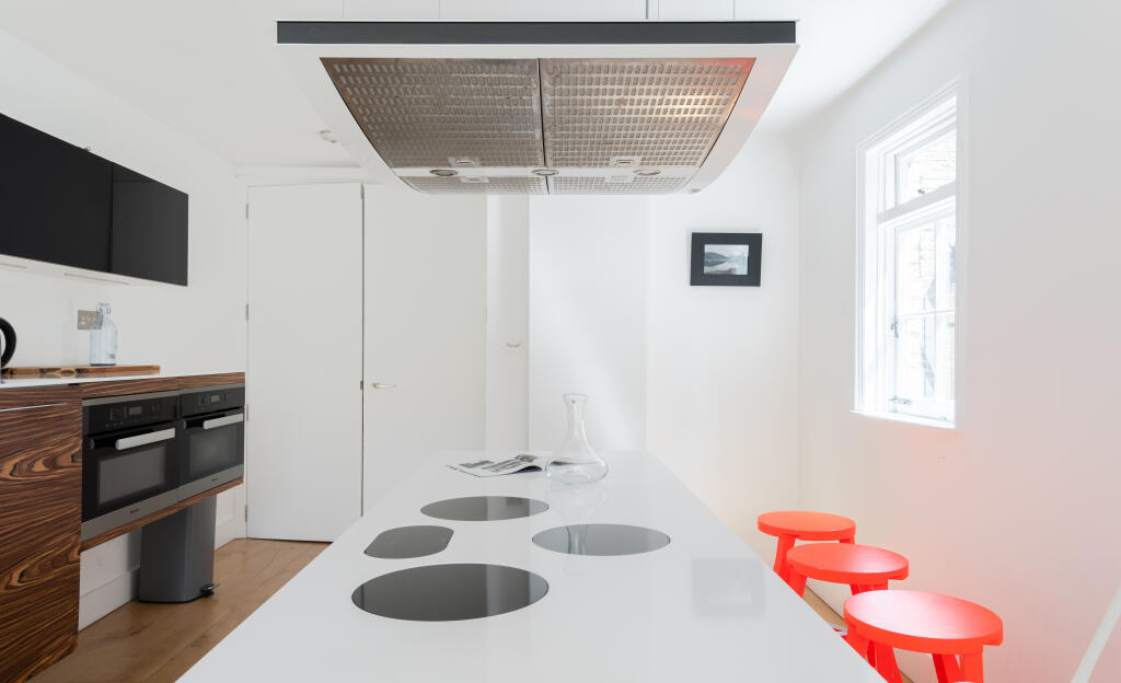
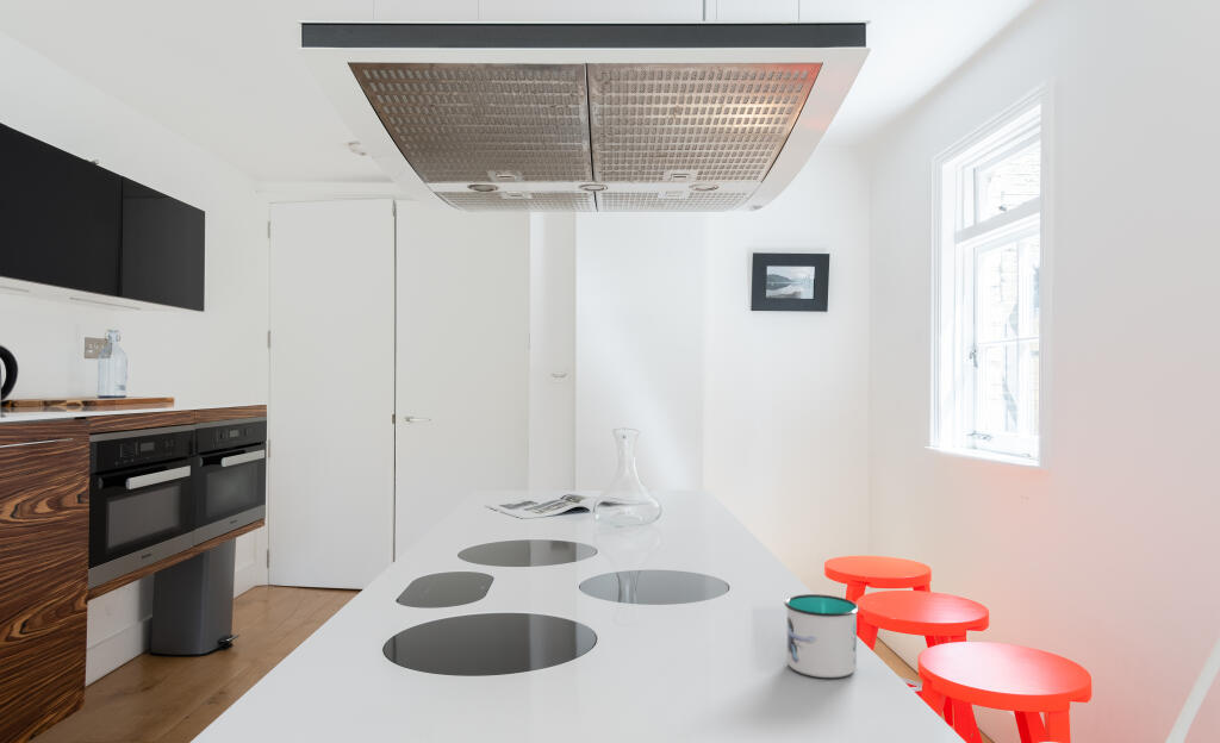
+ mug [783,593,860,679]
